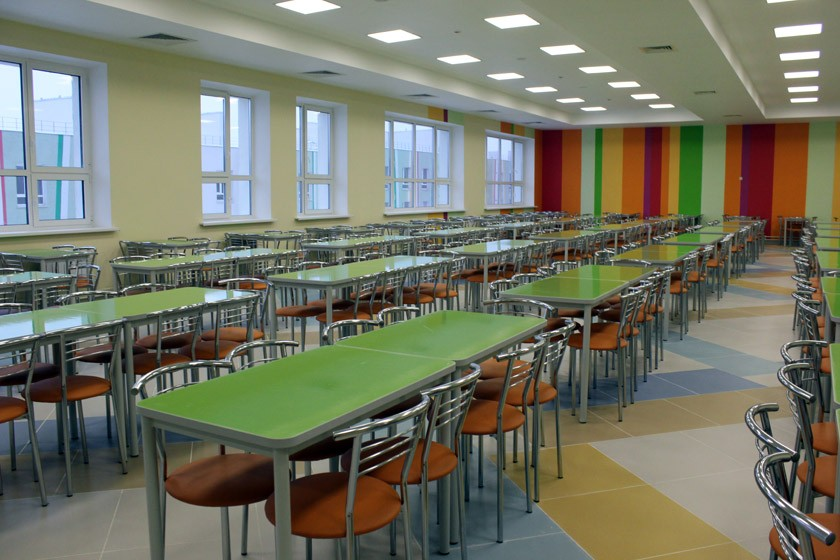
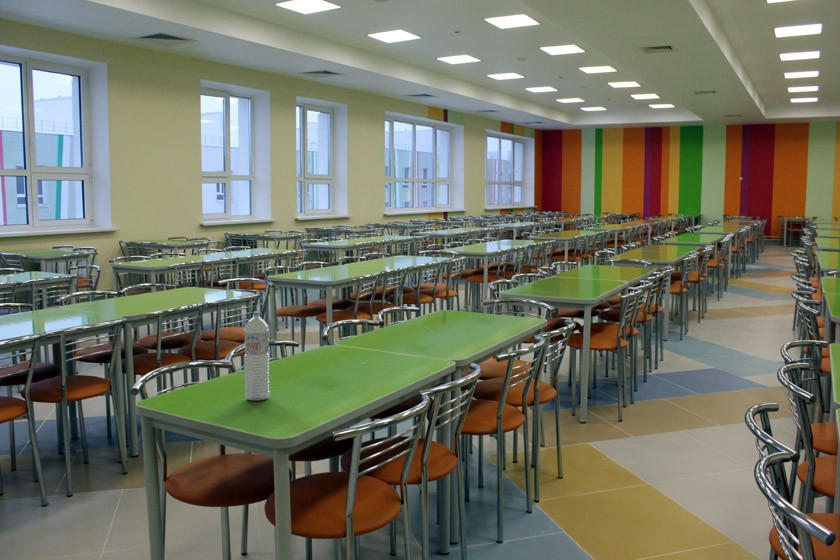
+ water bottle [243,311,270,402]
